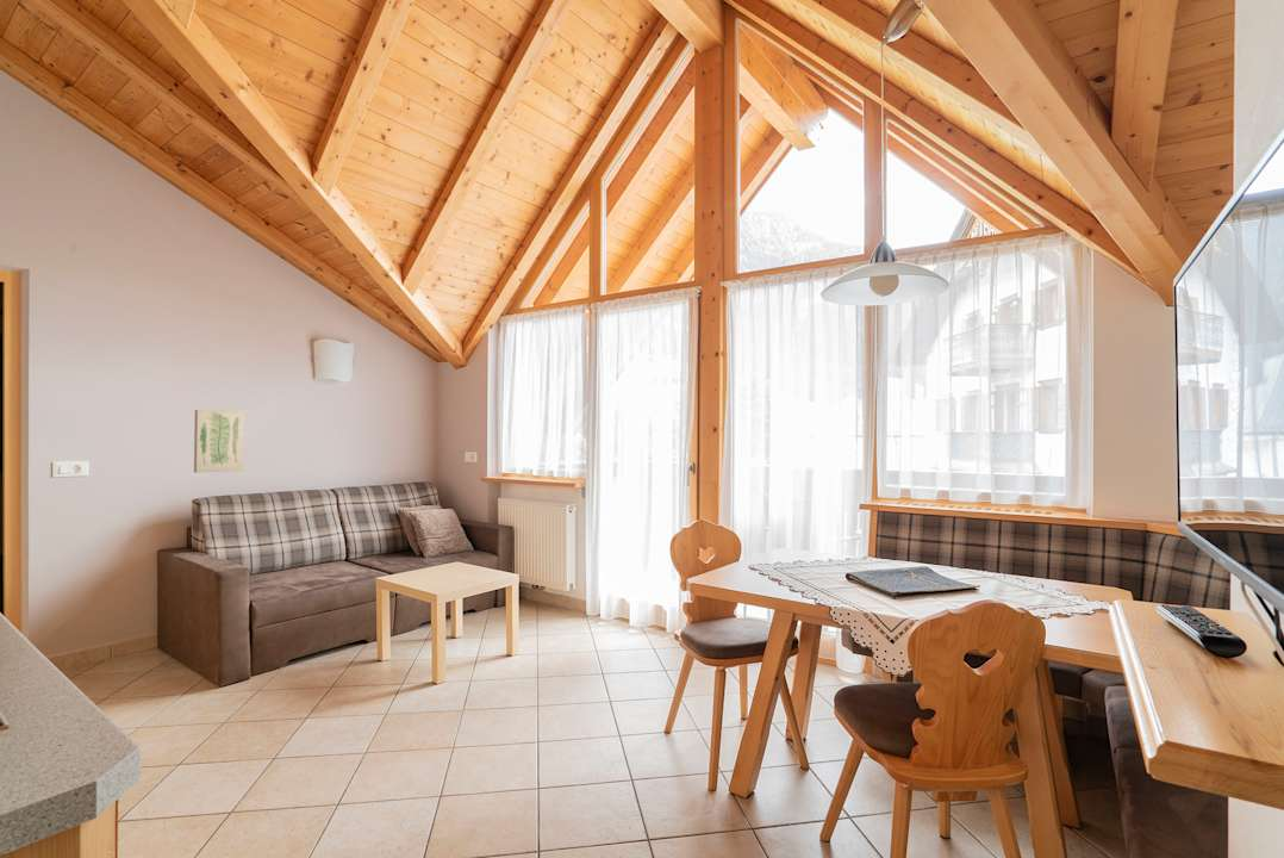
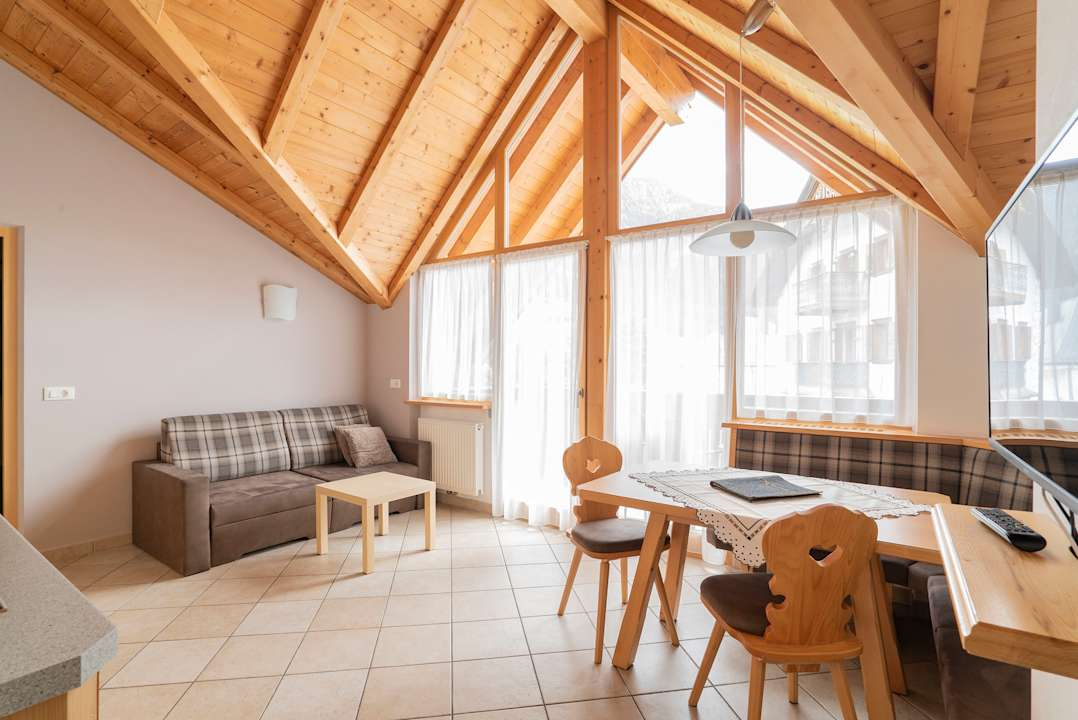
- wall art [193,409,245,474]
